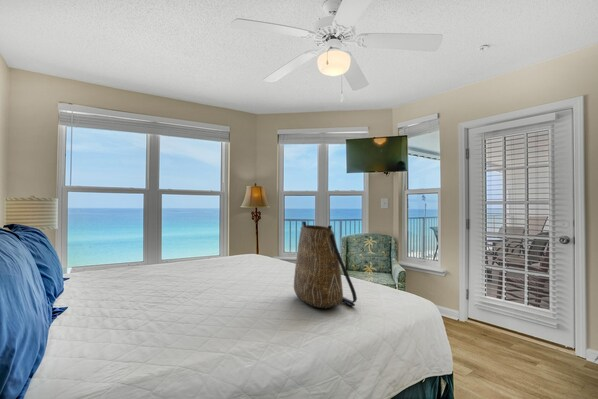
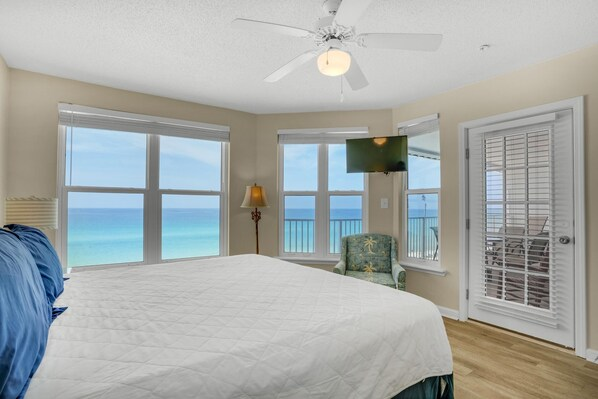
- tote bag [293,220,358,309]
